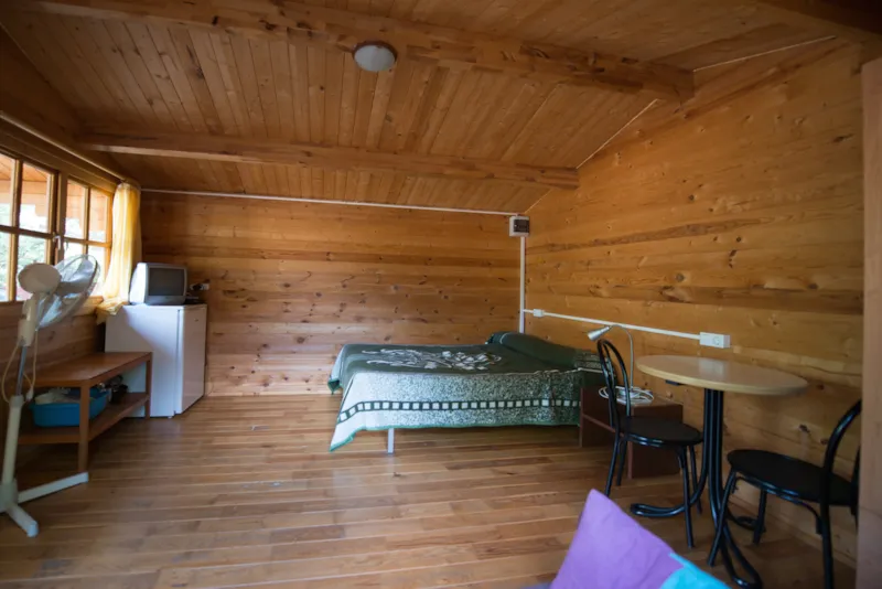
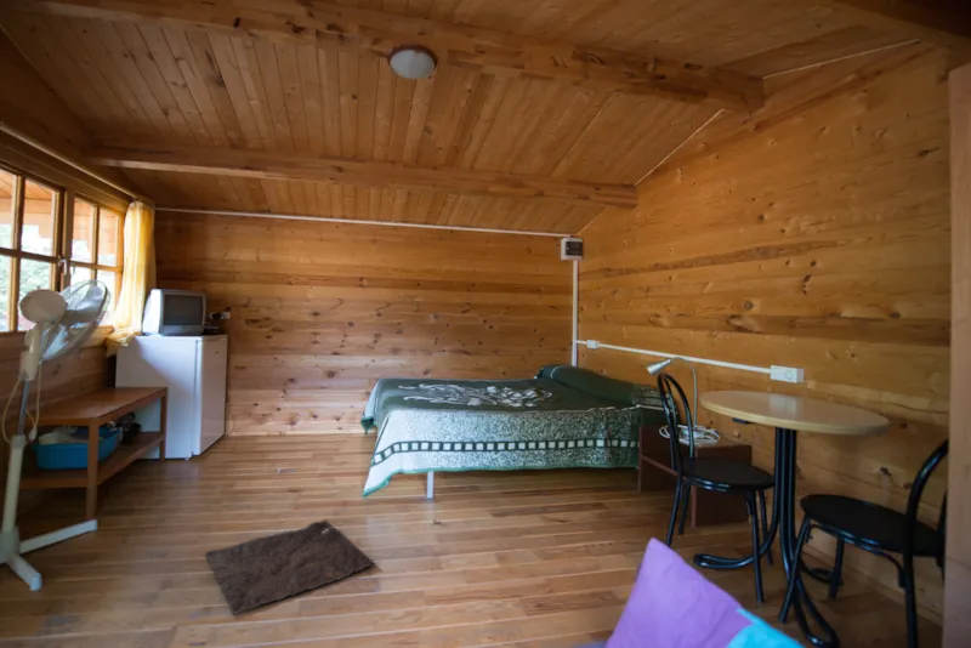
+ rug [204,519,376,615]
